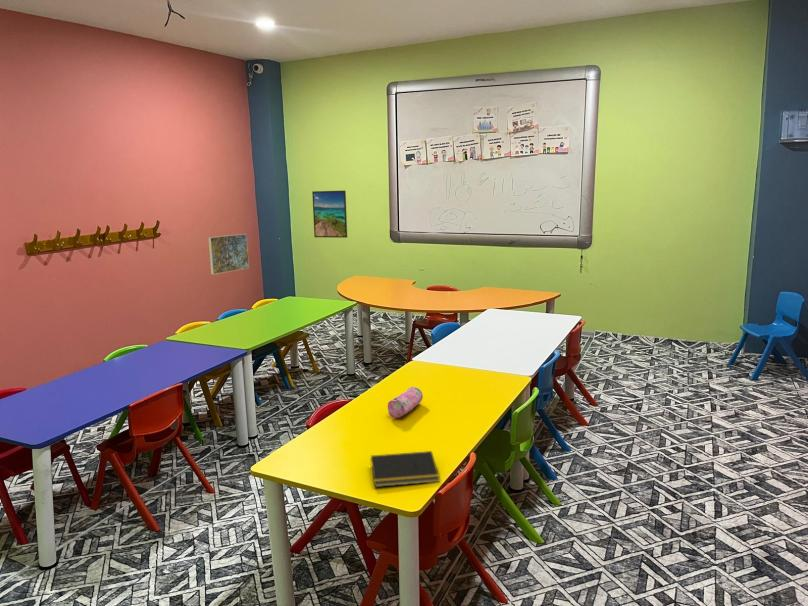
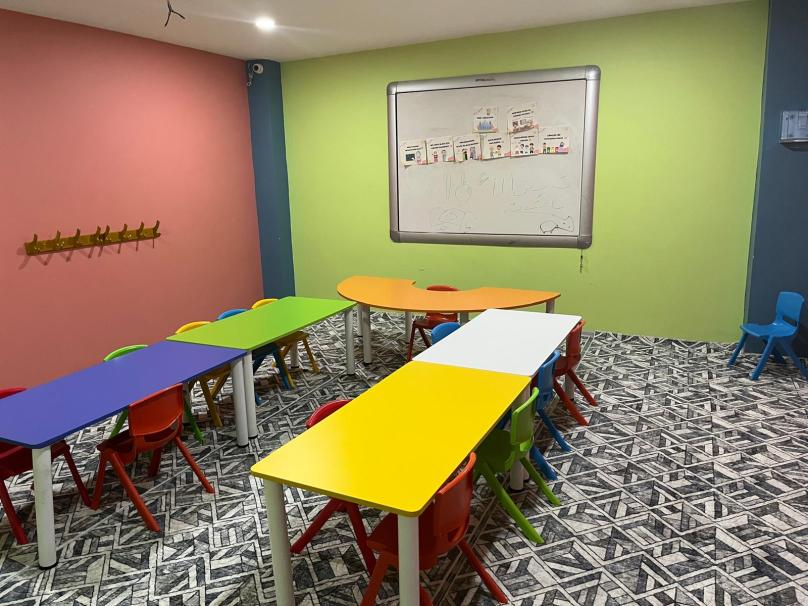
- notepad [369,450,441,488]
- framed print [207,233,250,275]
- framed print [311,190,348,239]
- pencil case [387,386,424,419]
